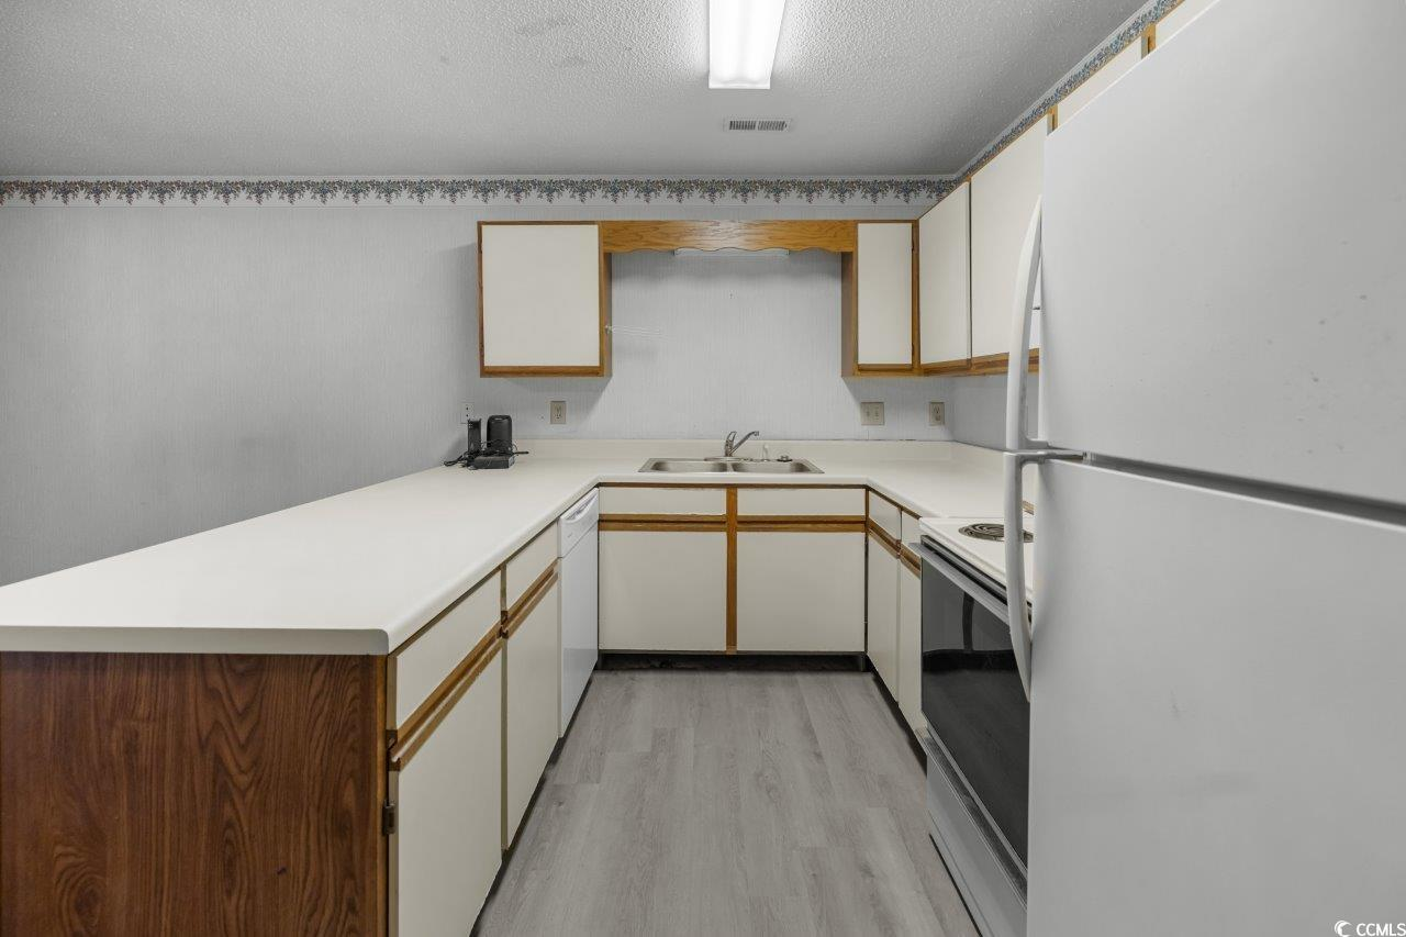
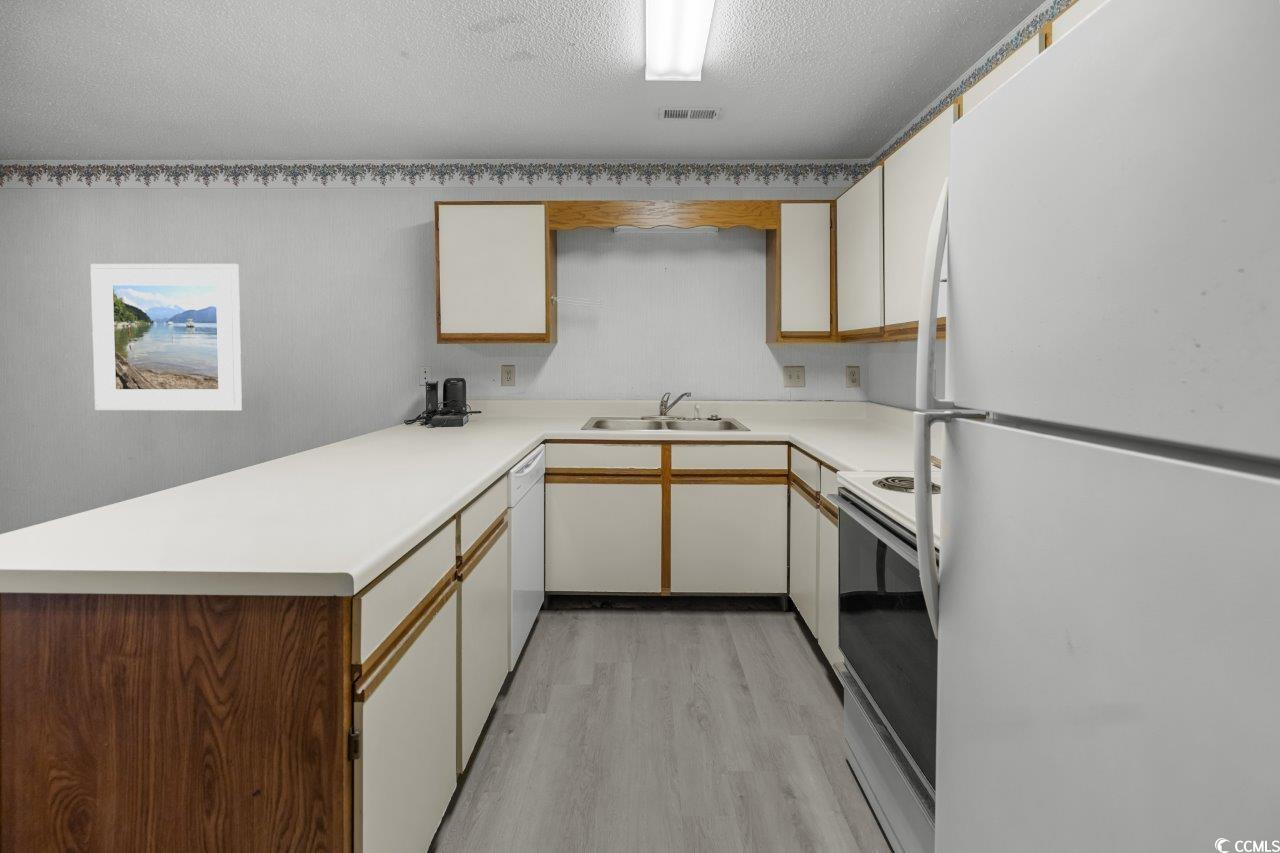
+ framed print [89,263,243,411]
